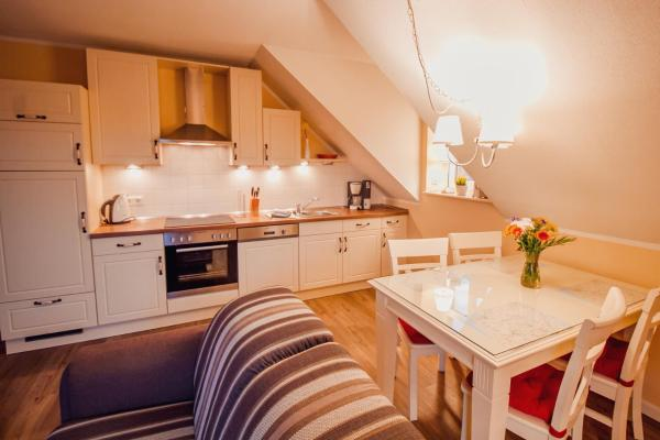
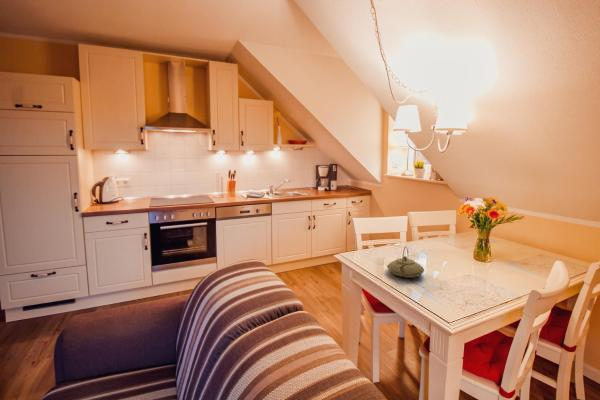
+ teapot [386,245,425,279]
